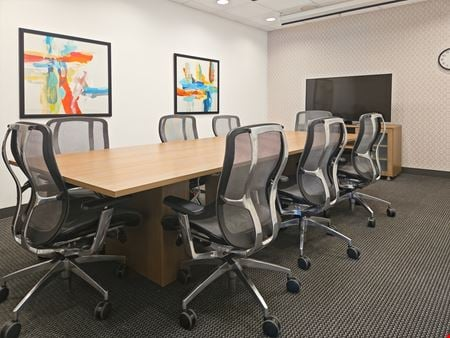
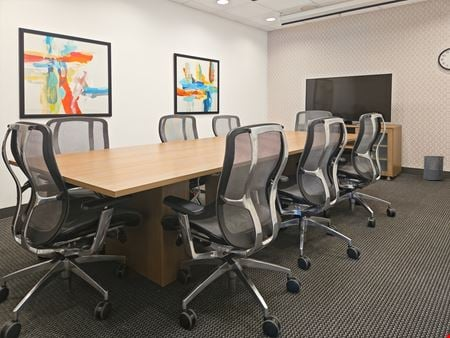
+ trash can [422,155,445,181]
